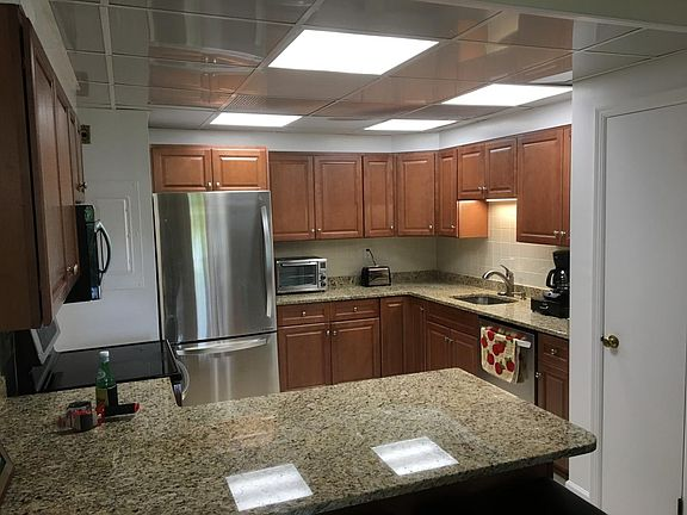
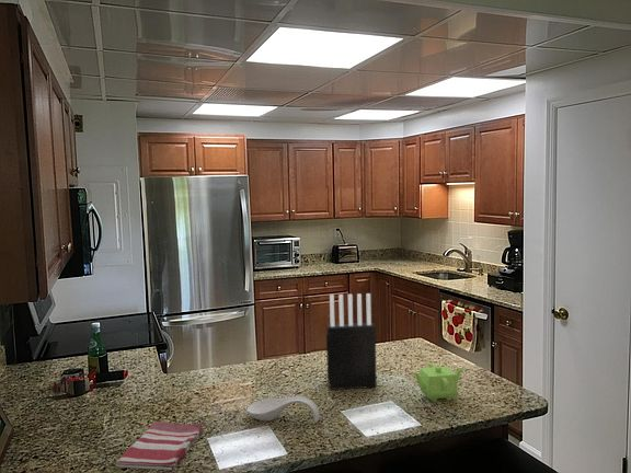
+ dish towel [115,420,205,471]
+ teapot [410,361,466,403]
+ spoon rest [246,395,321,424]
+ knife block [325,292,378,391]
